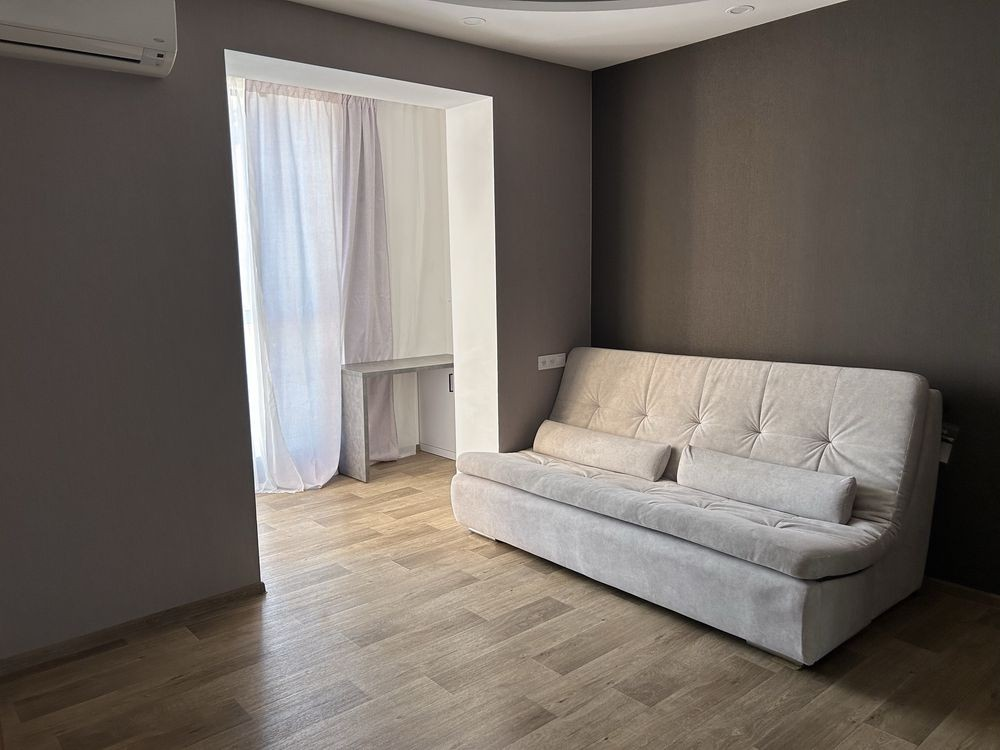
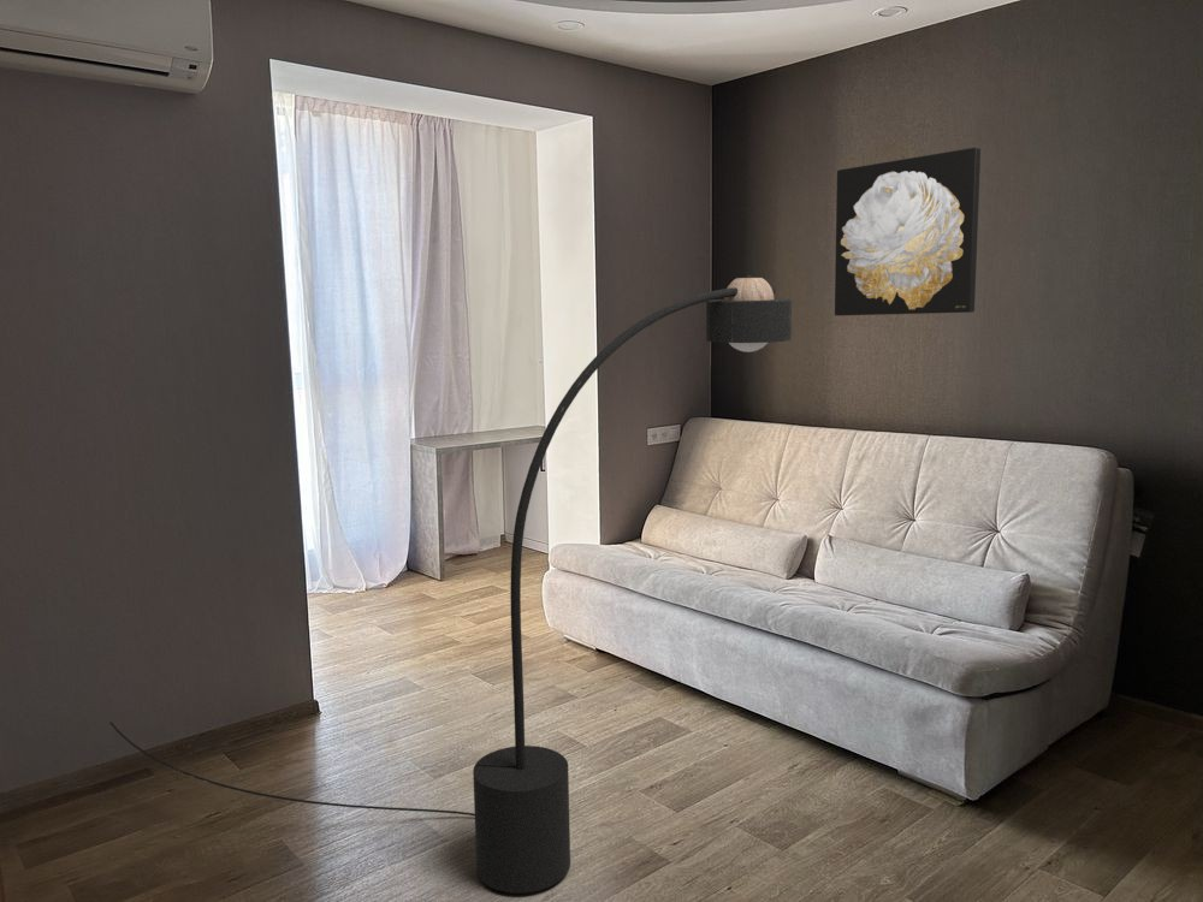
+ wall art [834,147,982,316]
+ floor lamp [108,274,793,895]
